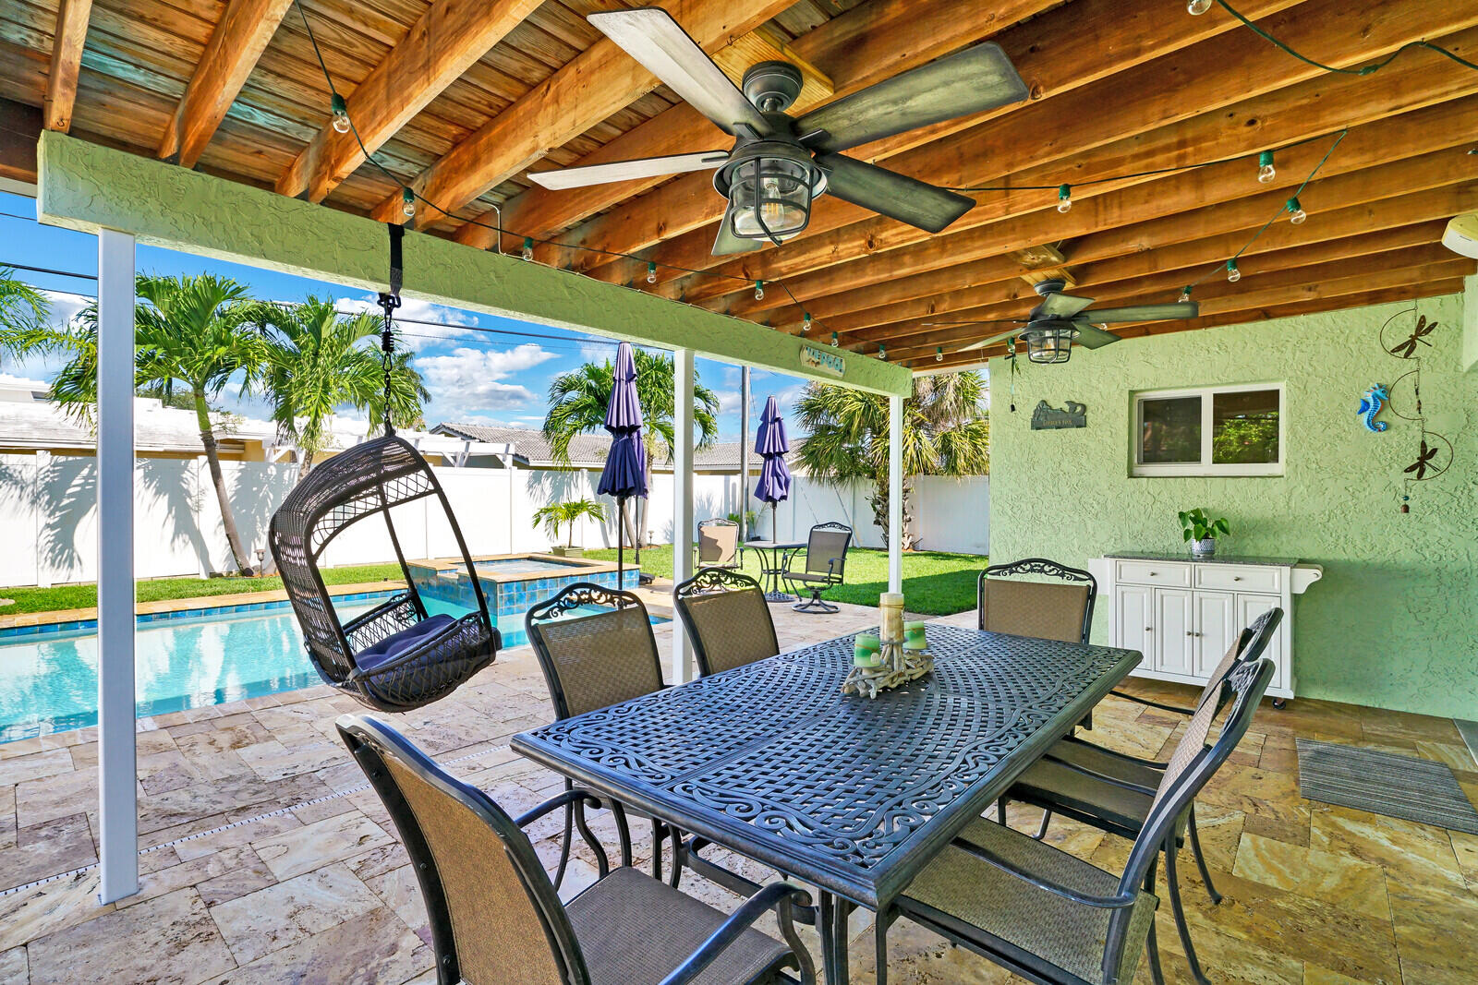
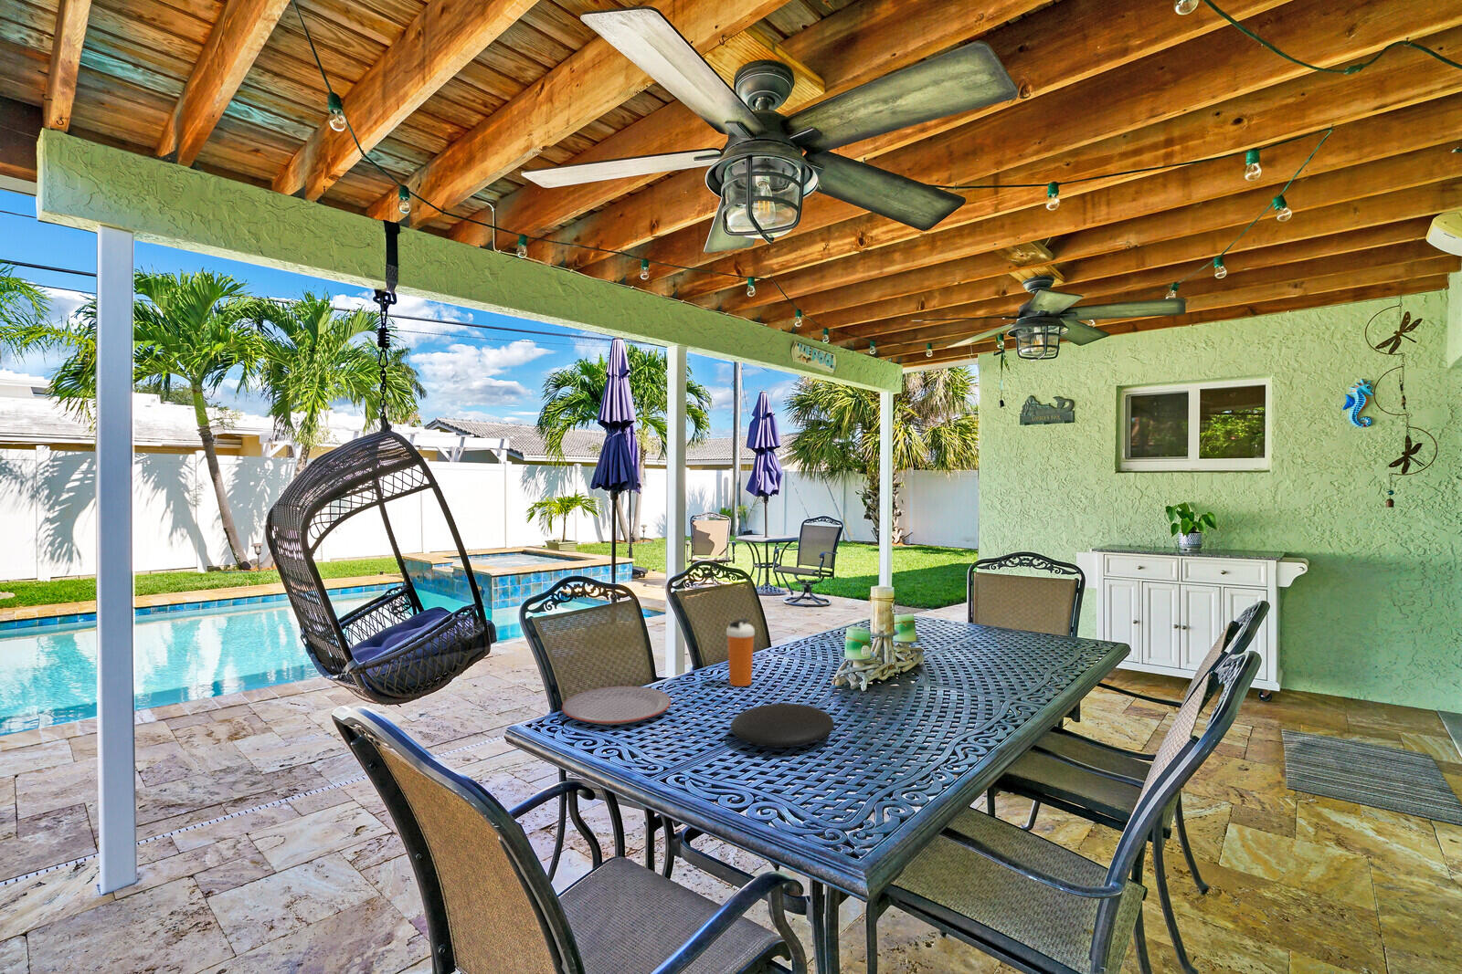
+ plate [561,686,671,726]
+ plate [729,702,835,749]
+ shaker bottle [726,619,756,687]
